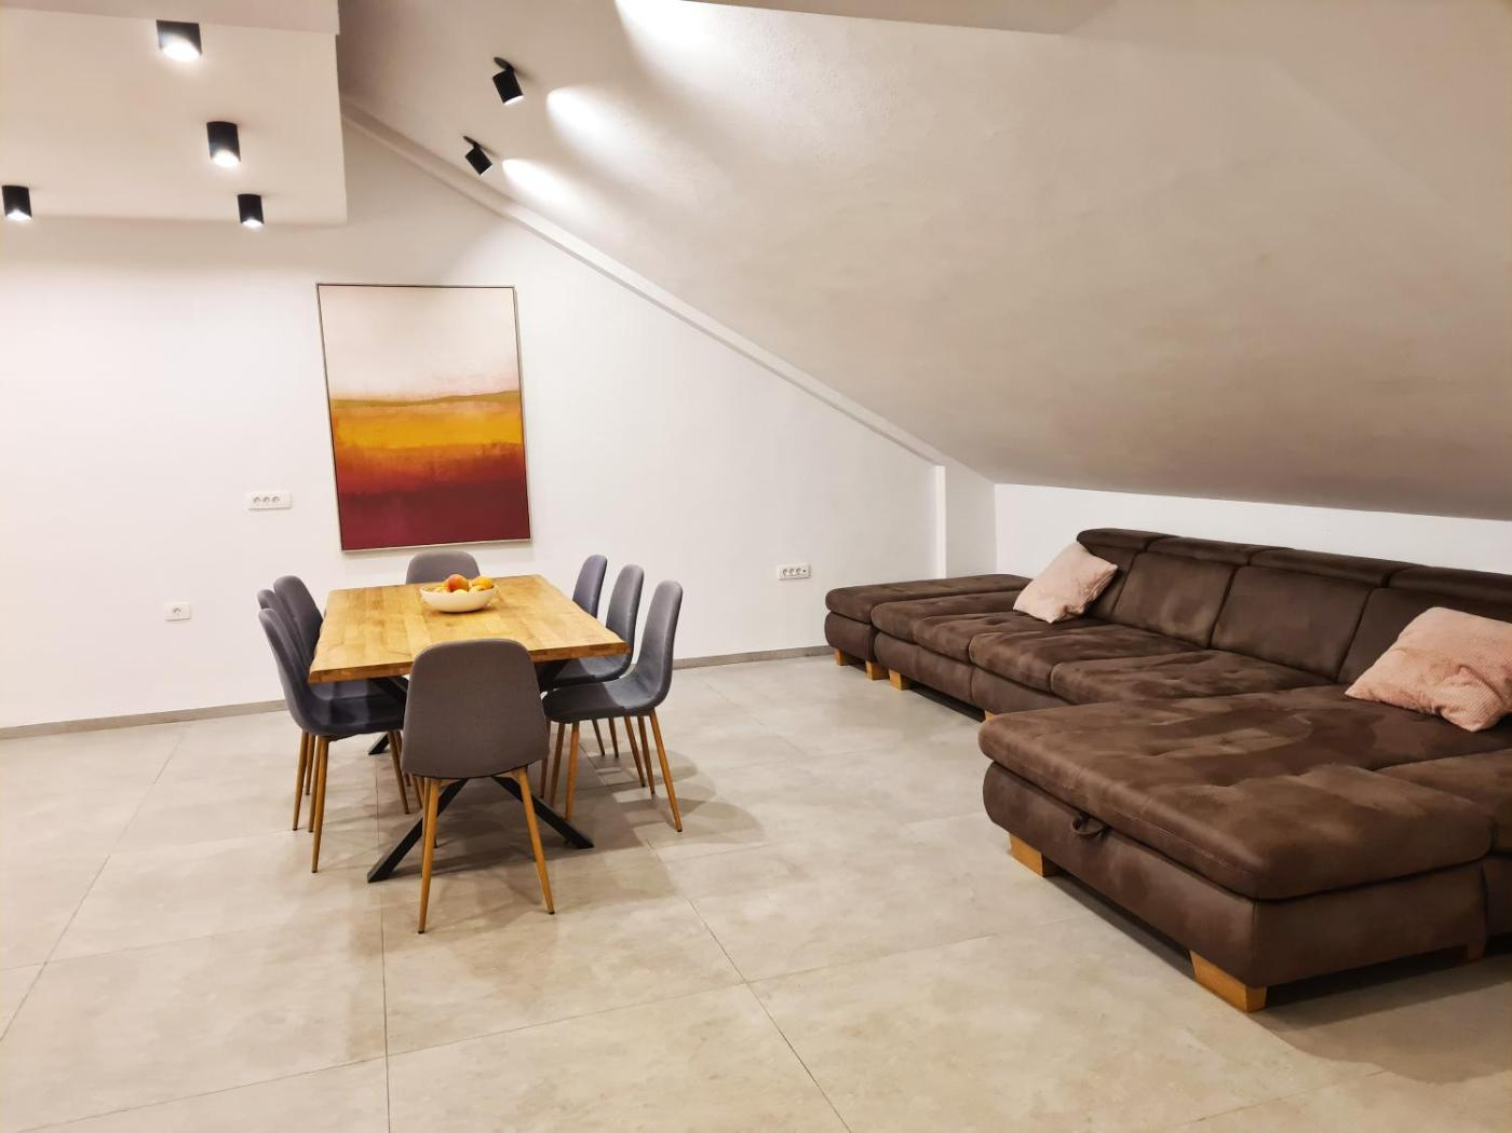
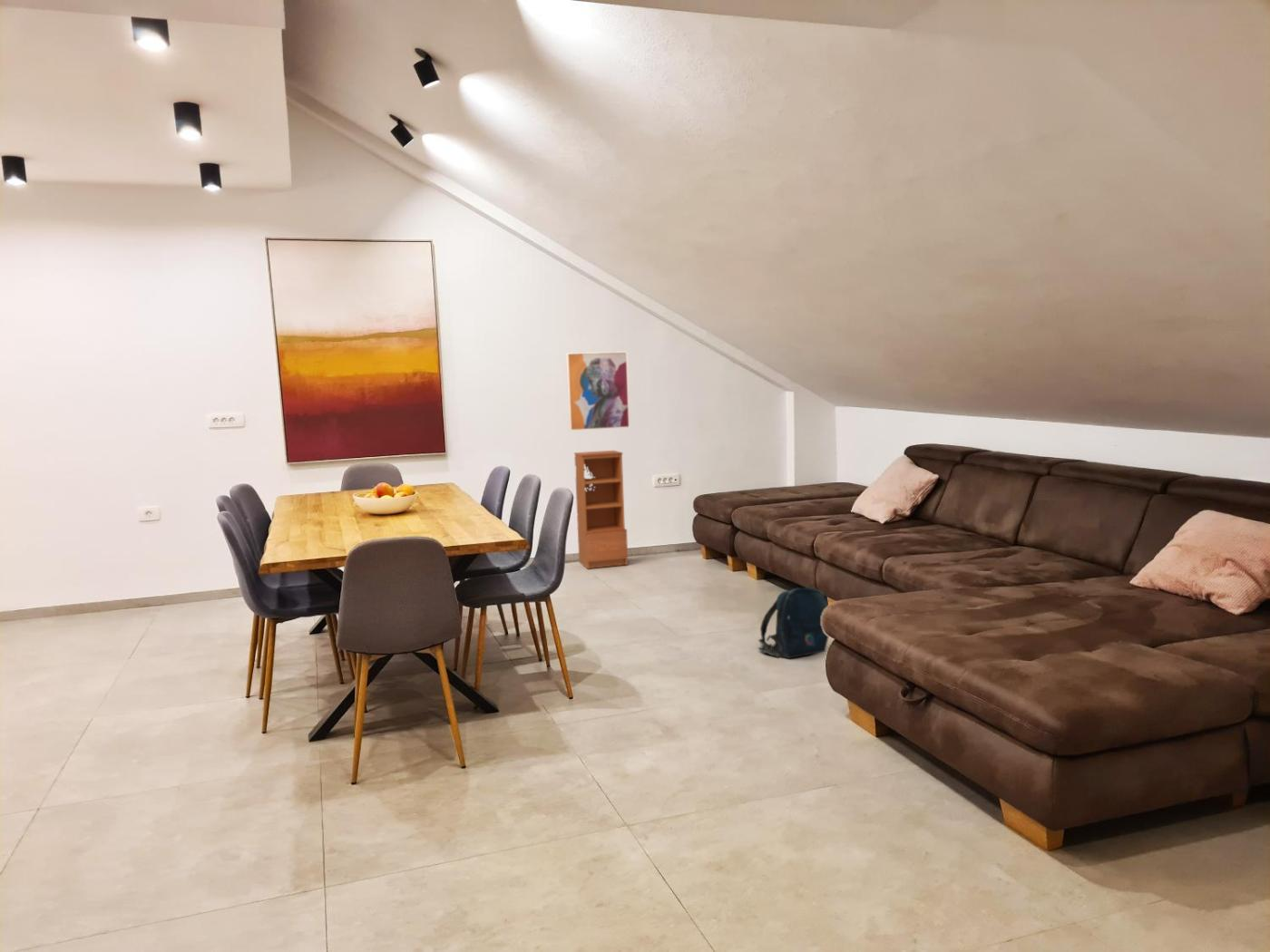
+ backpack [757,587,829,660]
+ wall art [565,351,631,432]
+ bookcase [573,450,629,570]
